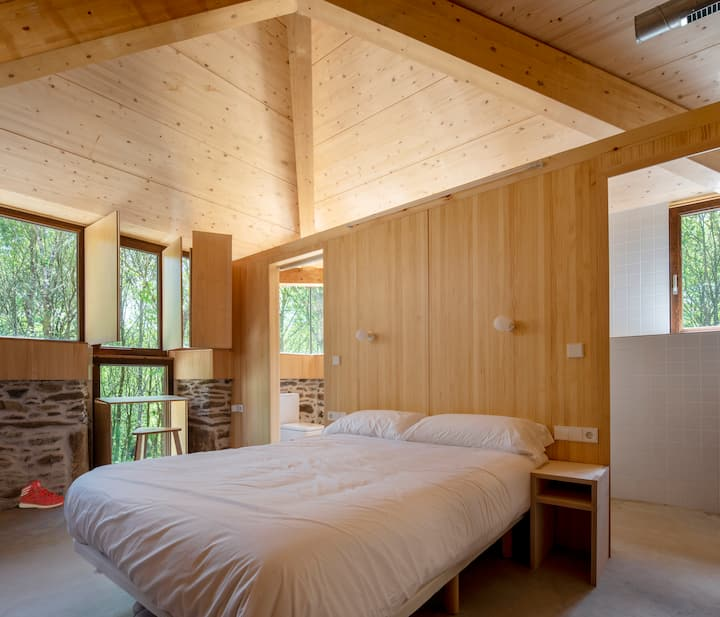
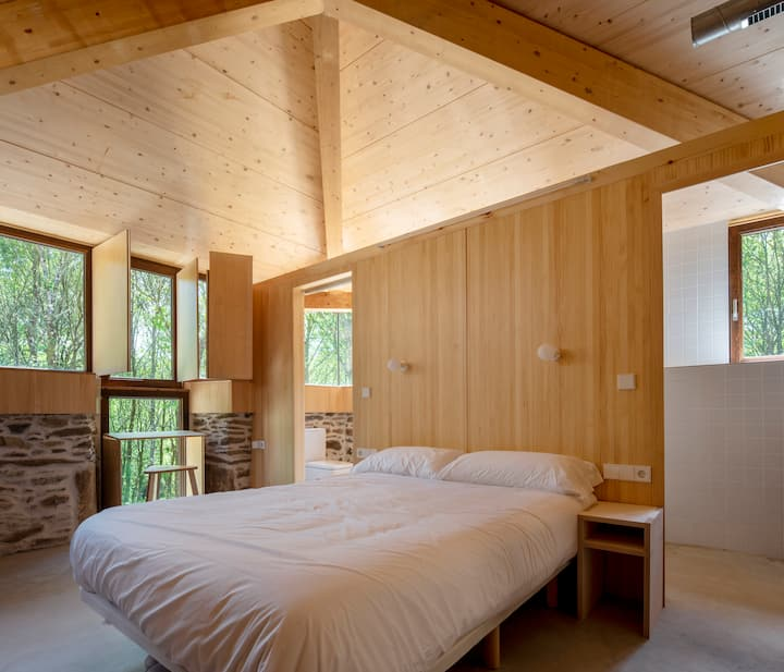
- sneaker [18,478,66,510]
